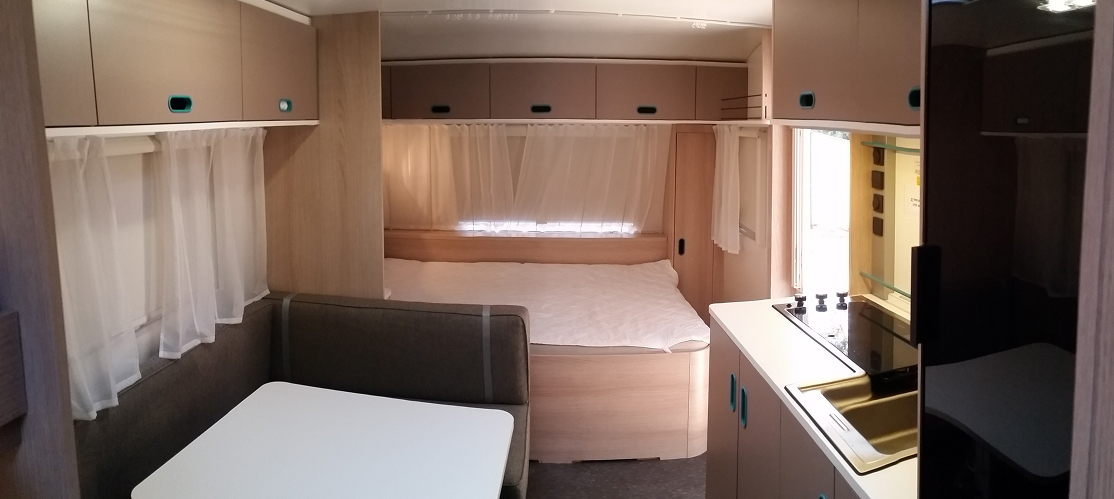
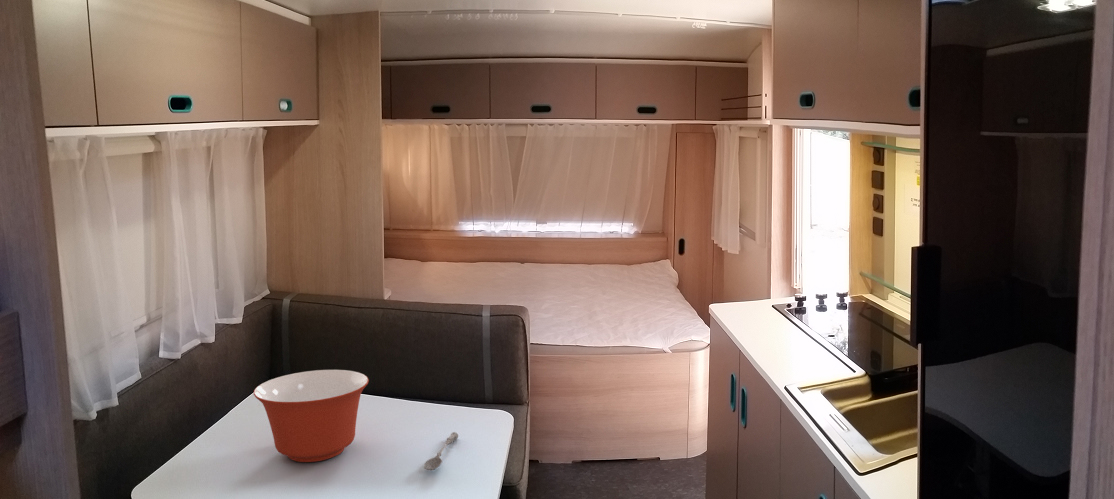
+ mixing bowl [253,369,370,463]
+ soupspoon [423,431,459,471]
